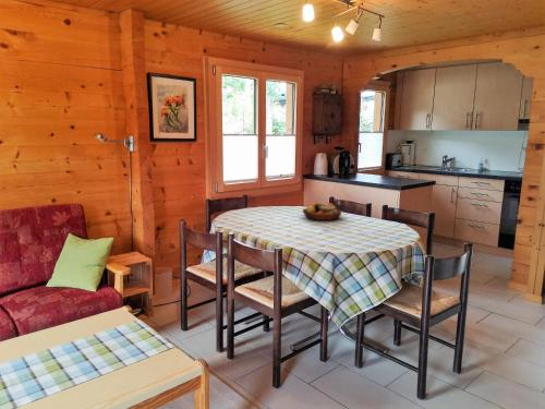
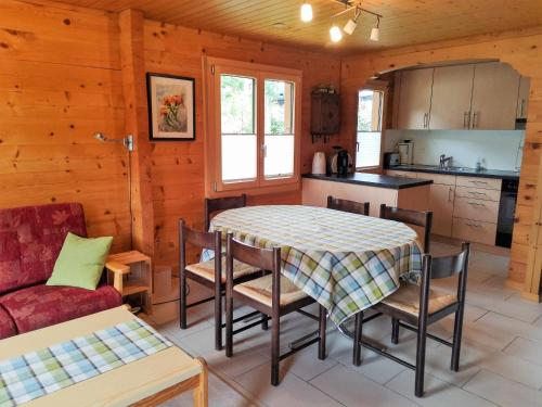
- fruit bowl [301,201,342,221]
